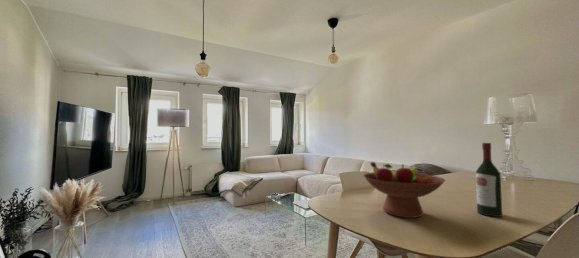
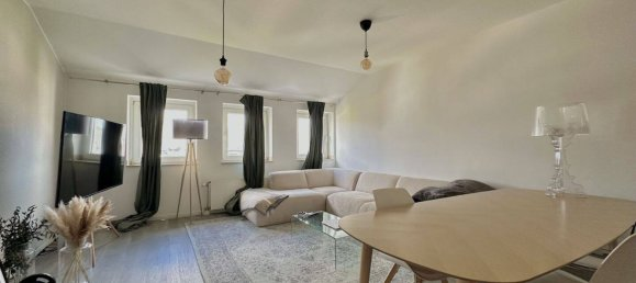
- wine bottle [475,142,503,218]
- fruit bowl [362,161,446,219]
